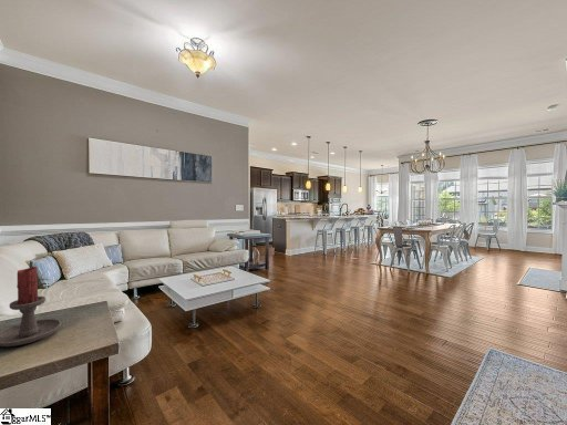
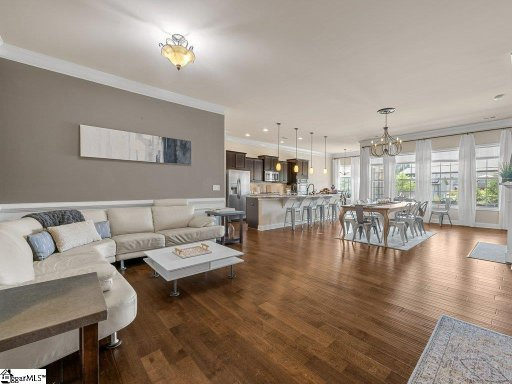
- candle holder [0,266,62,348]
